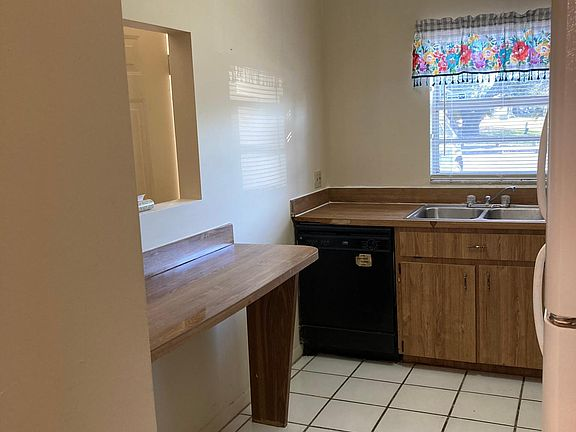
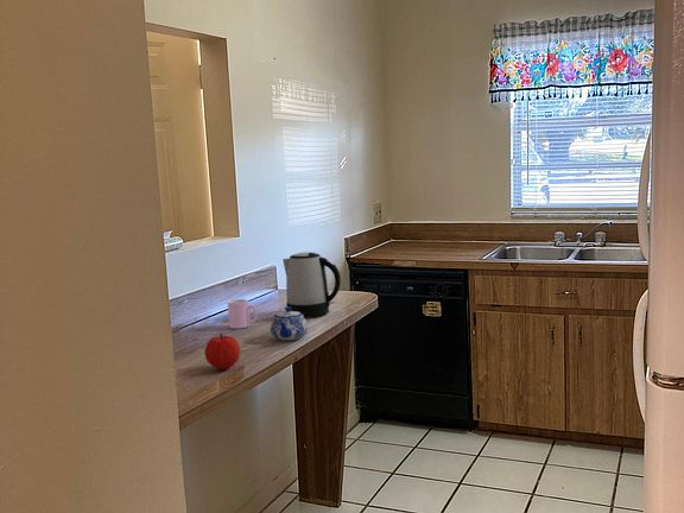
+ teapot [270,306,309,342]
+ kettle [281,251,342,318]
+ cup [227,298,259,329]
+ fruit [204,332,241,370]
